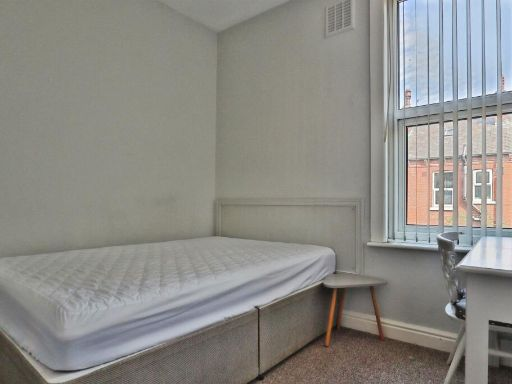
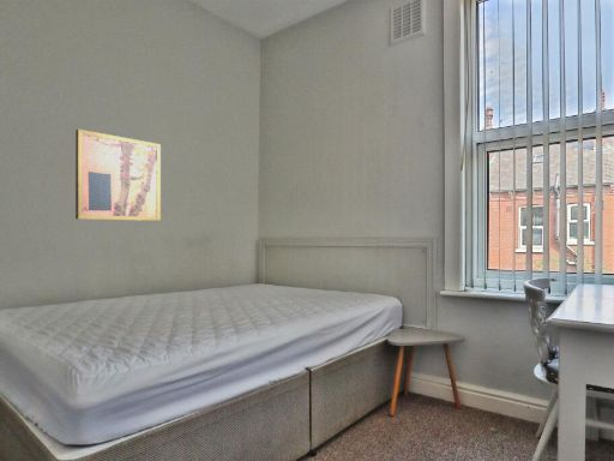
+ wall art [74,128,162,222]
